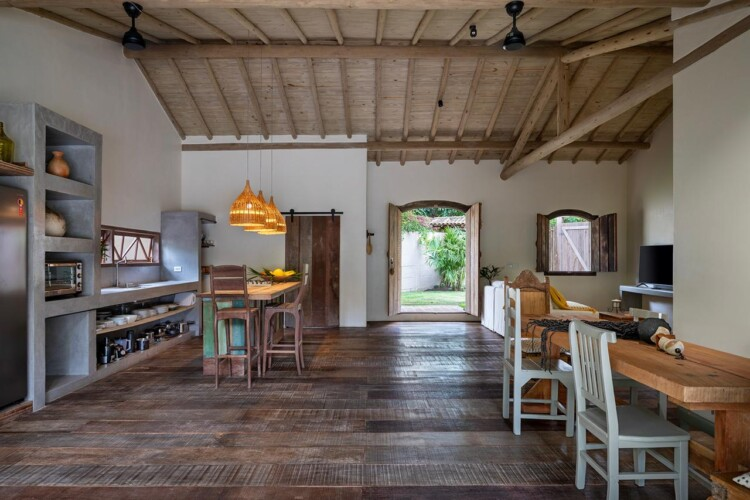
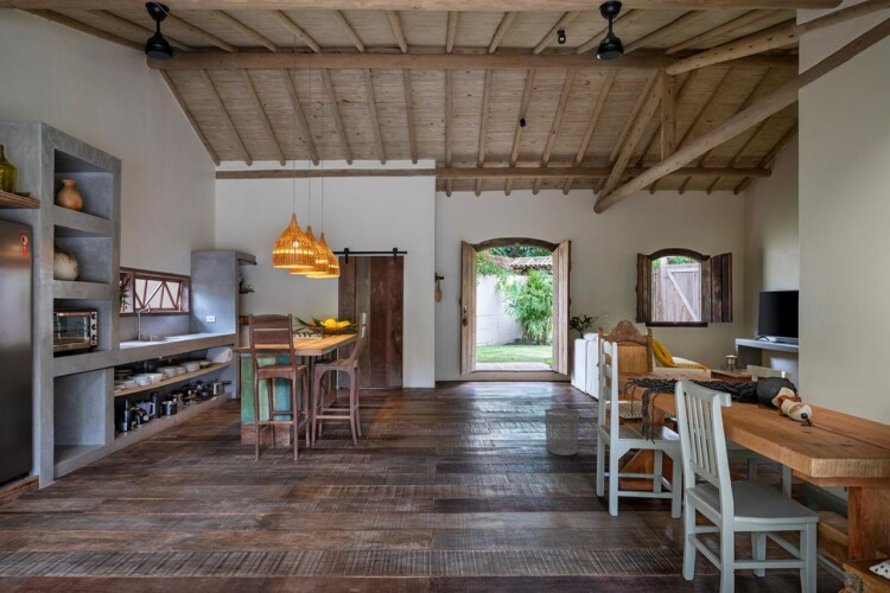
+ waste bin [545,407,580,457]
